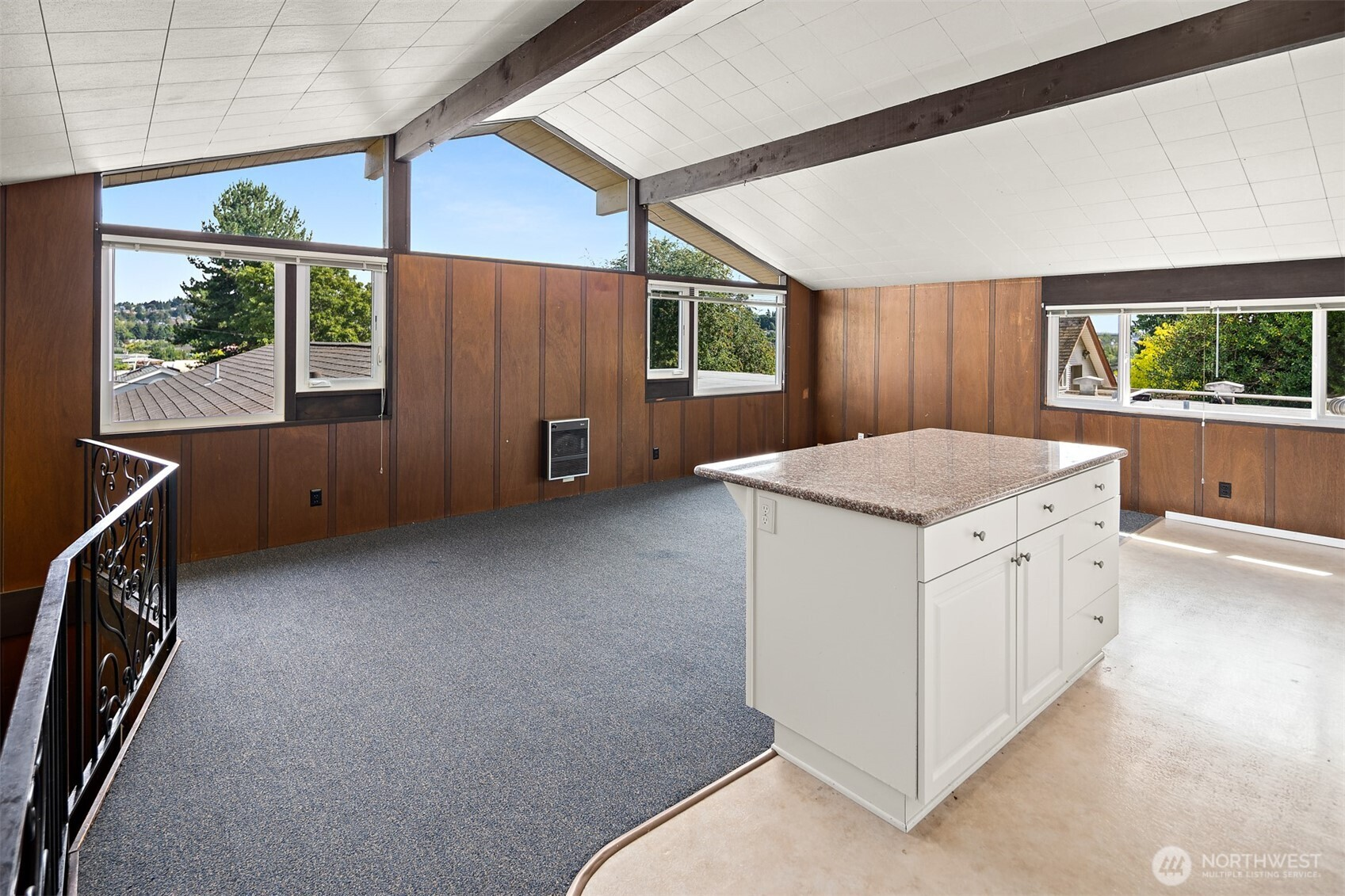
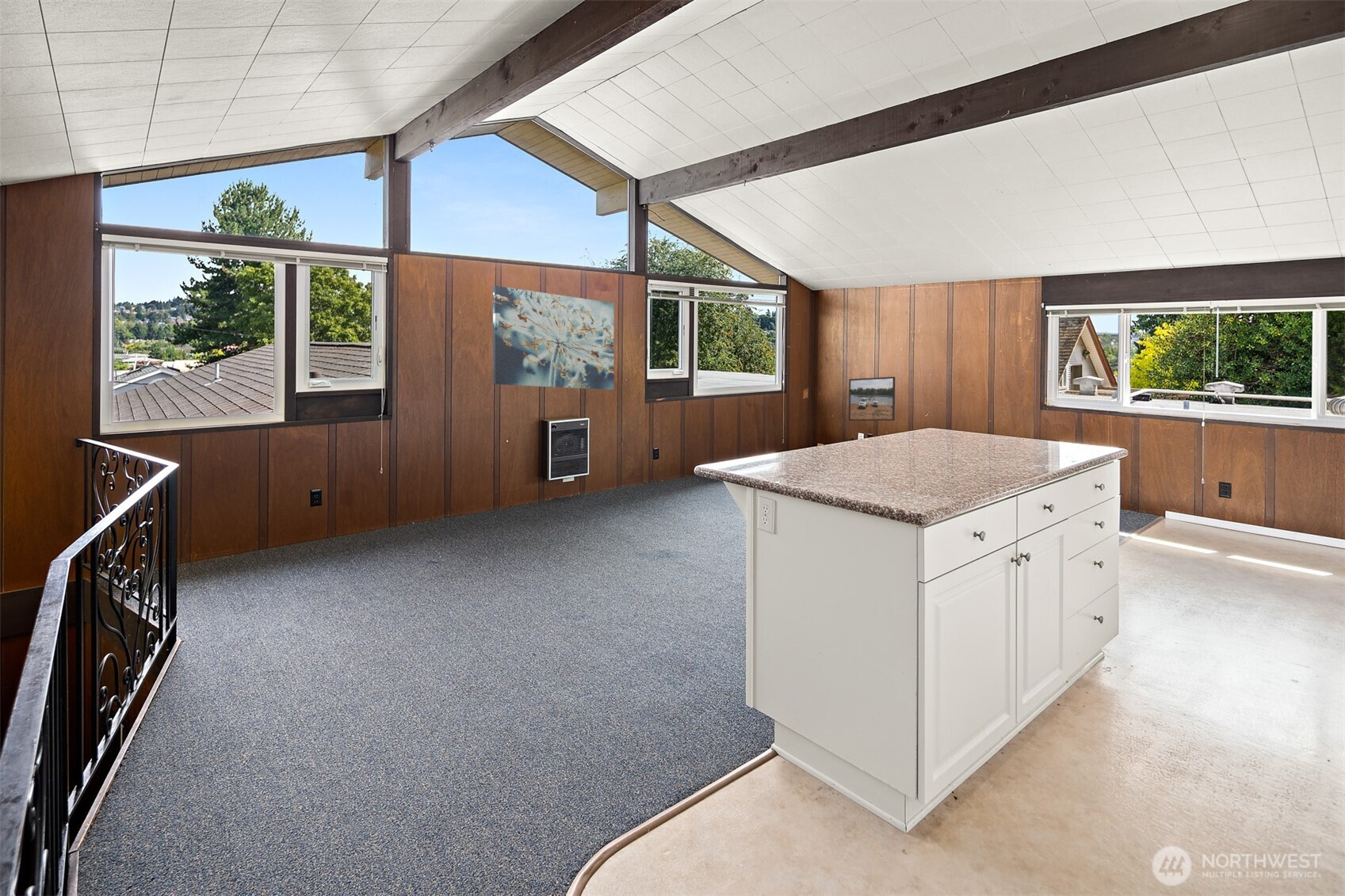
+ wall art [492,285,615,391]
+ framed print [848,376,896,421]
